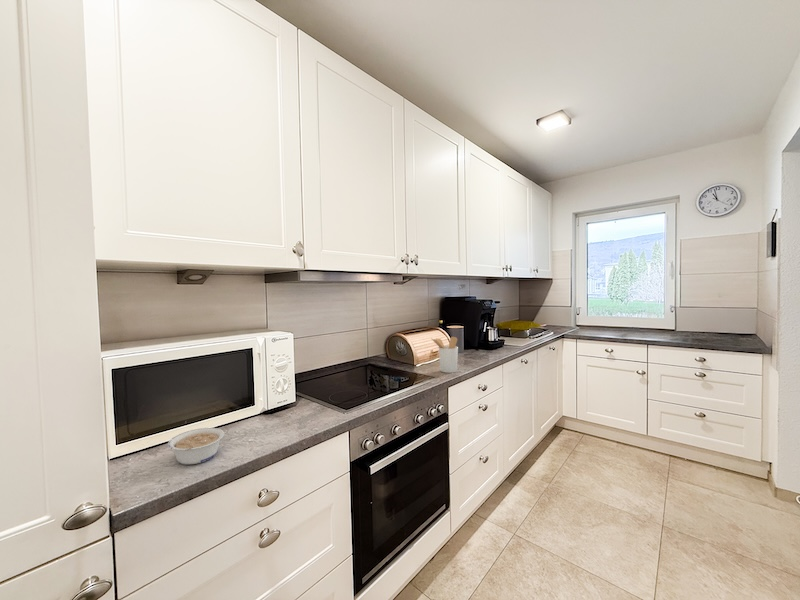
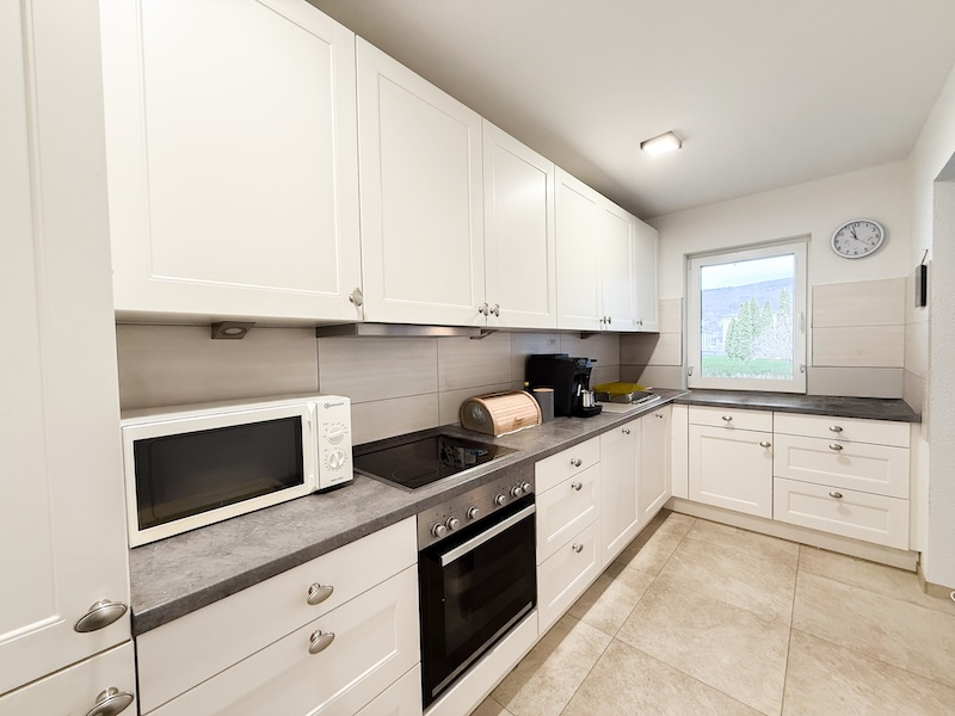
- legume [167,427,225,465]
- utensil holder [430,336,459,374]
